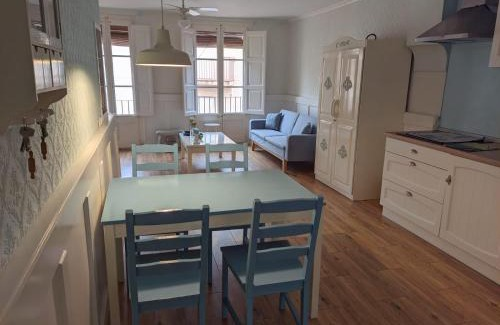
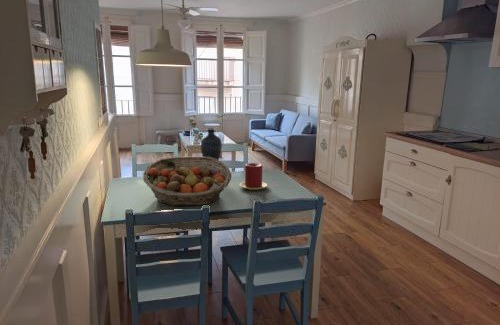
+ vase [200,128,223,164]
+ fruit basket [142,155,232,207]
+ candle [239,162,269,191]
